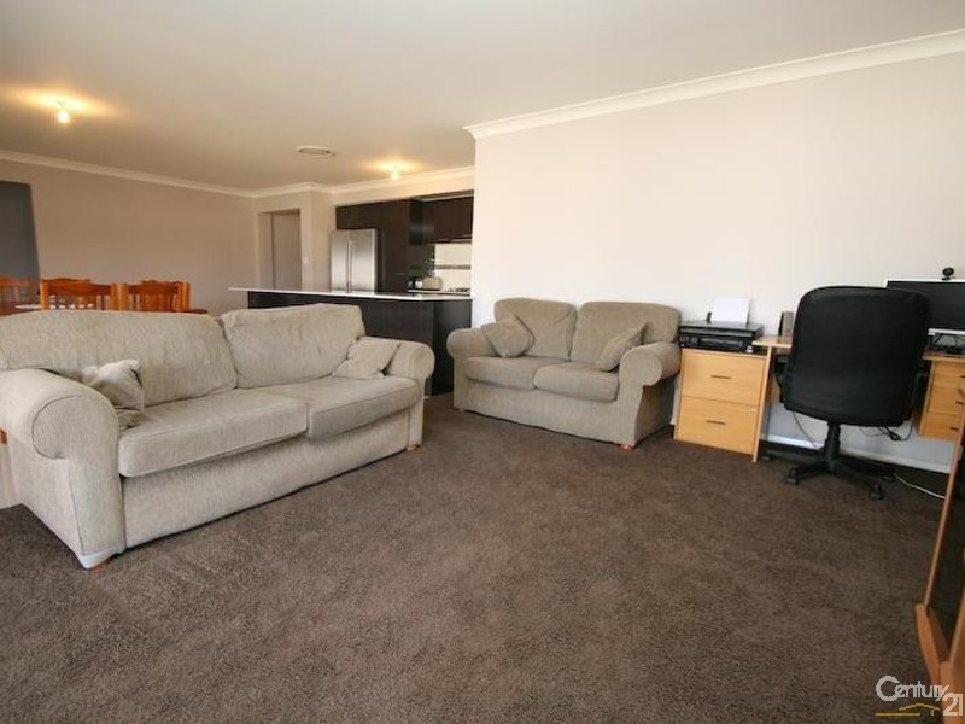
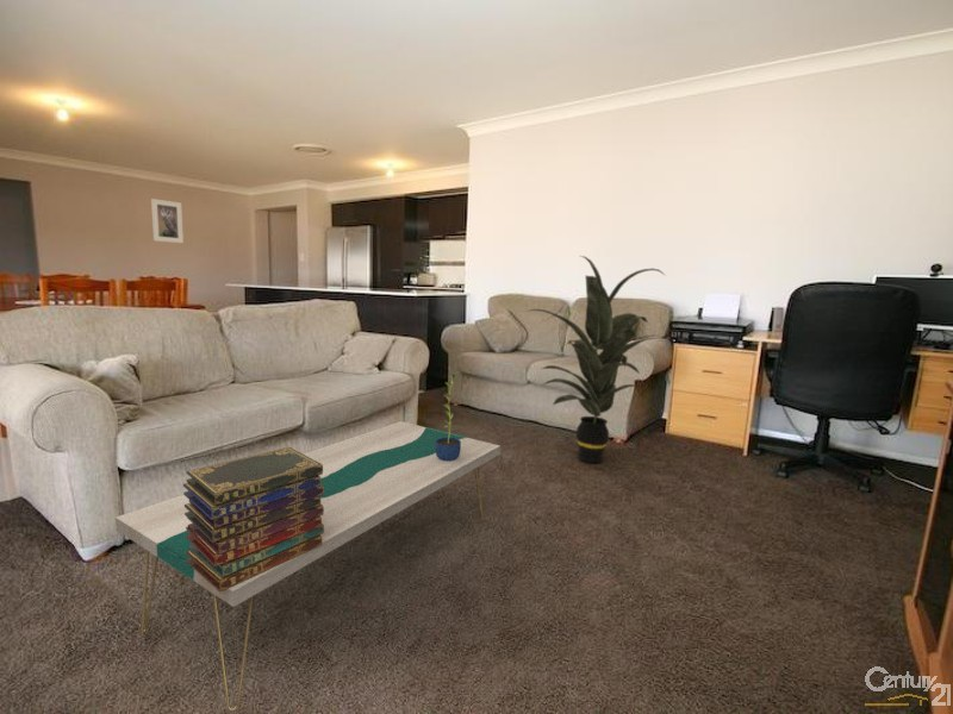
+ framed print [150,198,185,244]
+ indoor plant [524,255,667,464]
+ potted plant [436,370,461,461]
+ book stack [182,446,324,593]
+ coffee table [114,420,502,712]
